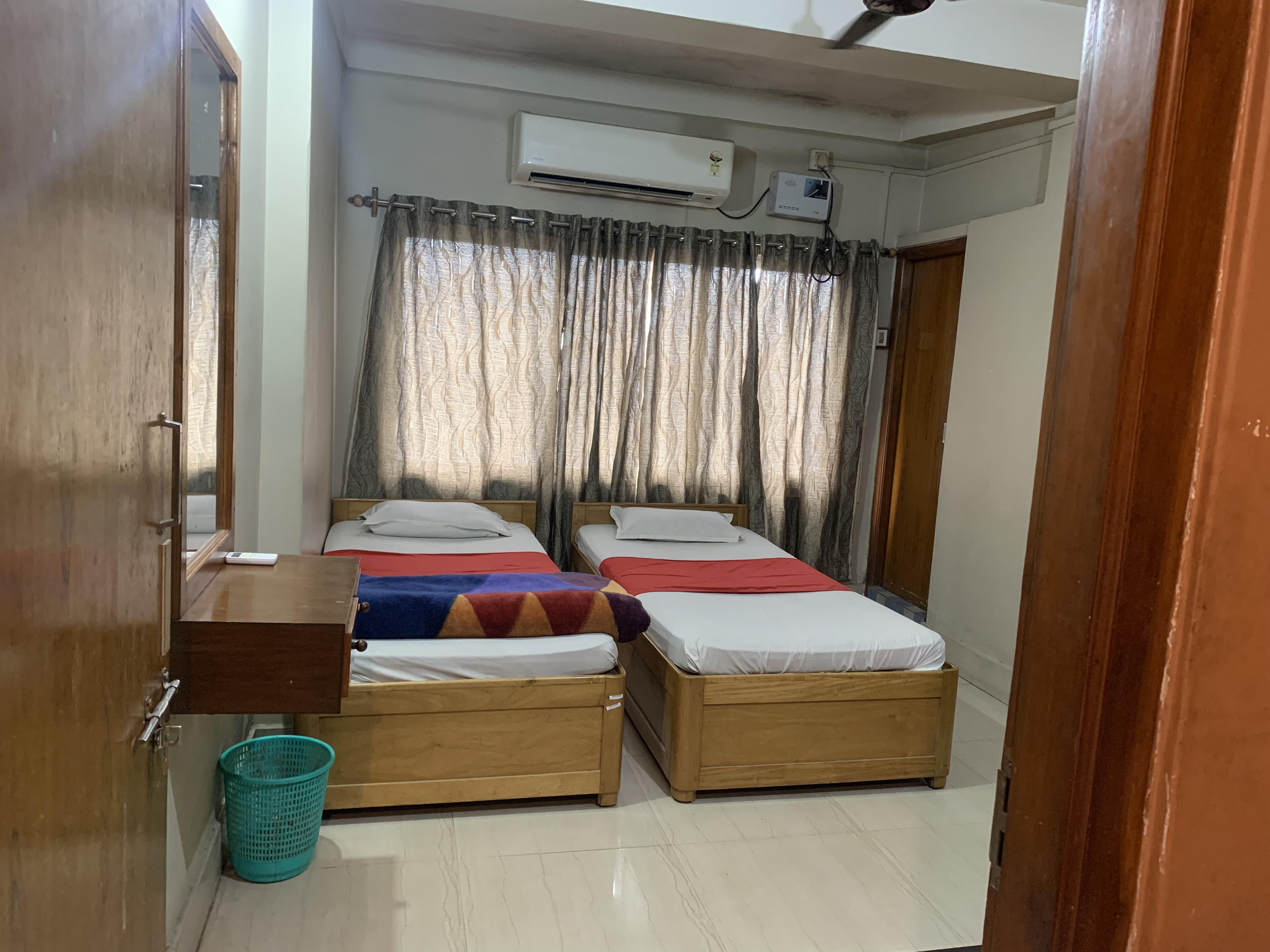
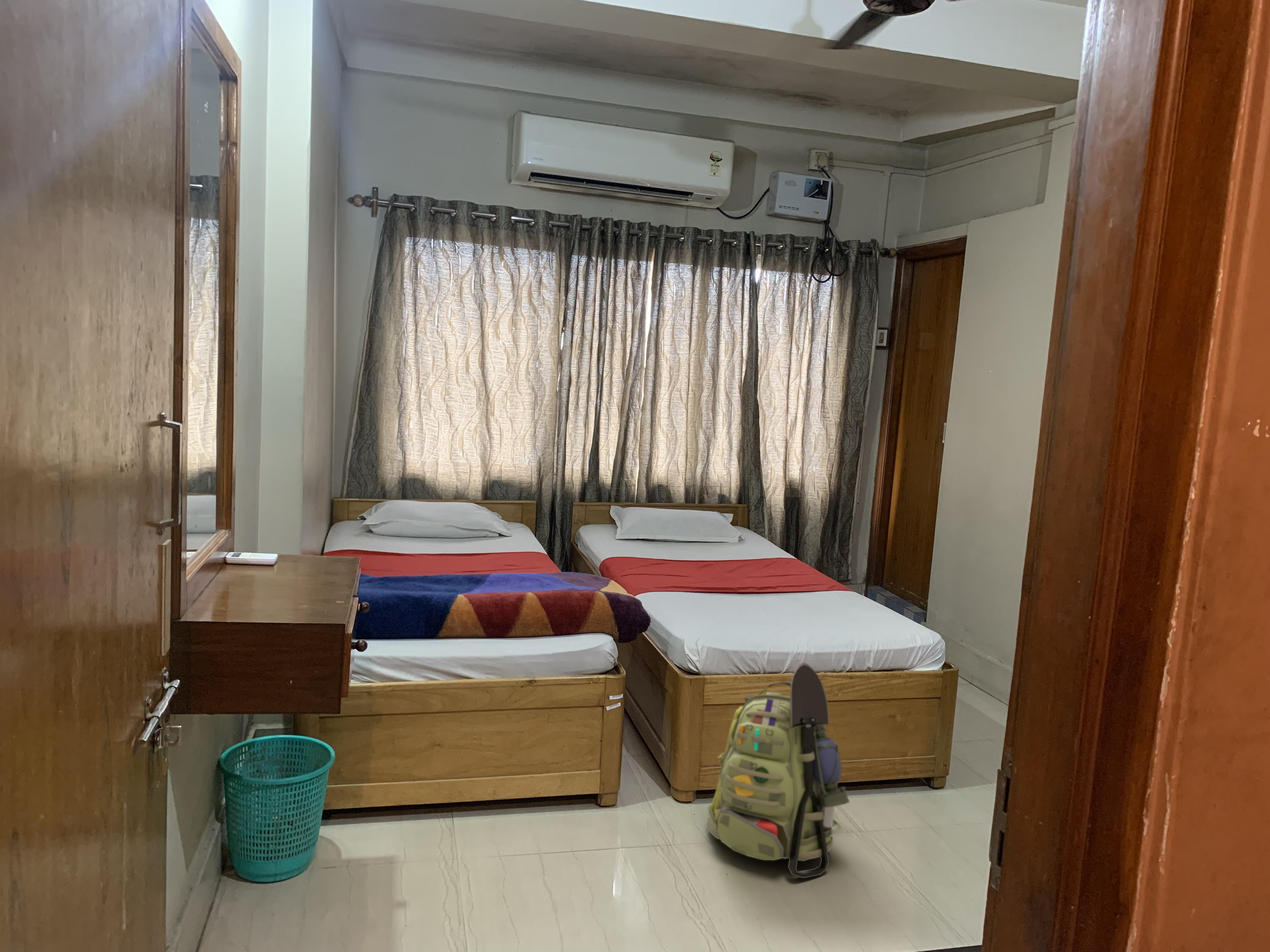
+ backpack [707,662,850,879]
